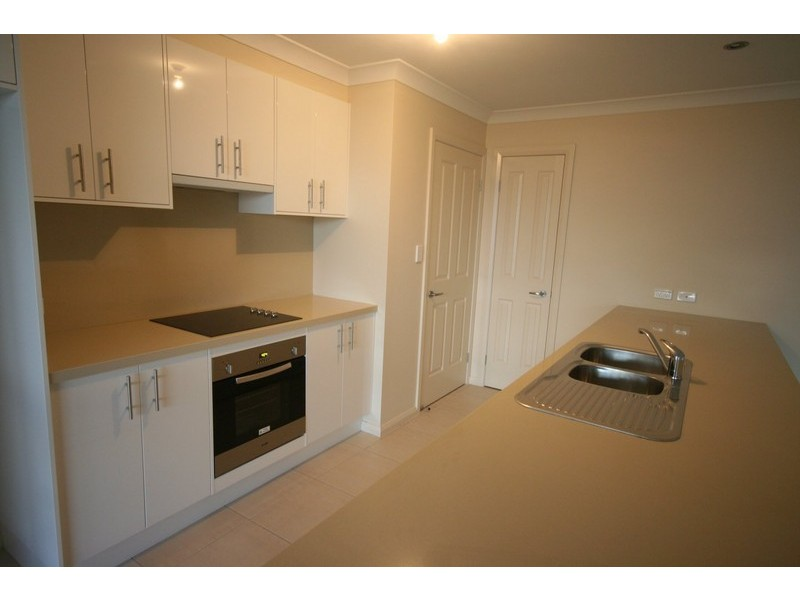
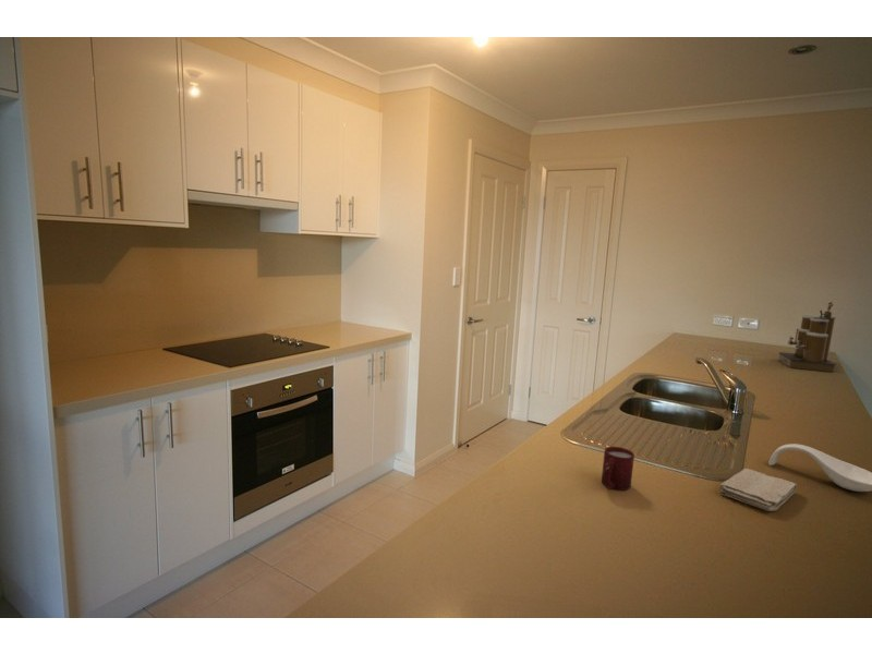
+ spoon rest [767,443,872,493]
+ washcloth [718,468,798,512]
+ cup [601,446,635,492]
+ coffee maker [777,301,837,373]
